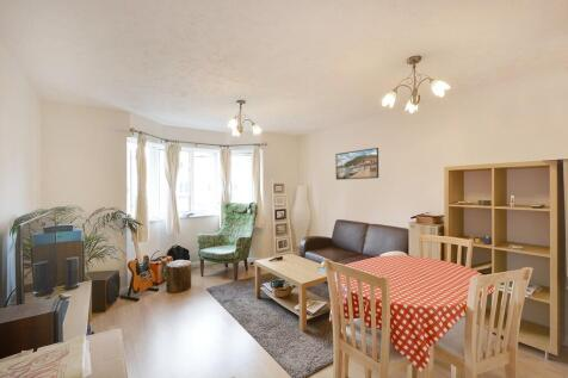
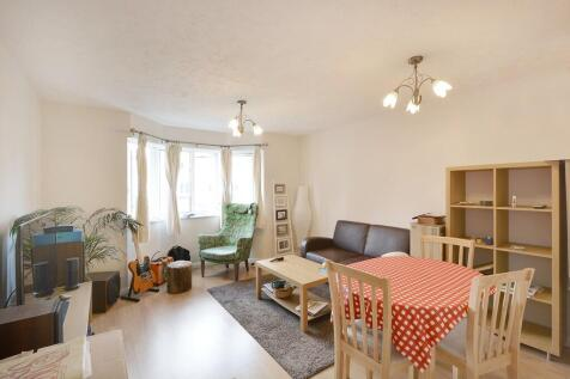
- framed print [334,147,379,181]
